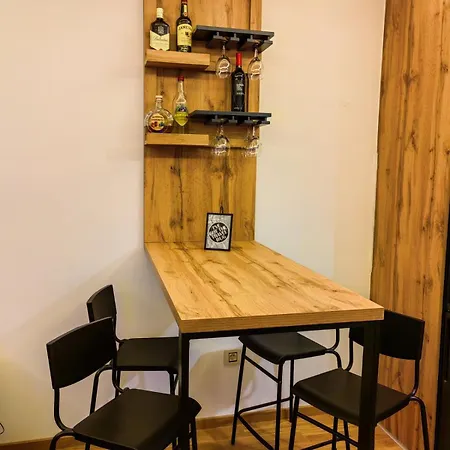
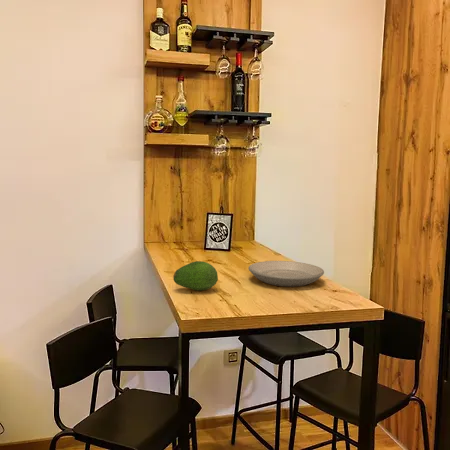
+ plate [248,260,325,287]
+ fruit [172,260,219,292]
